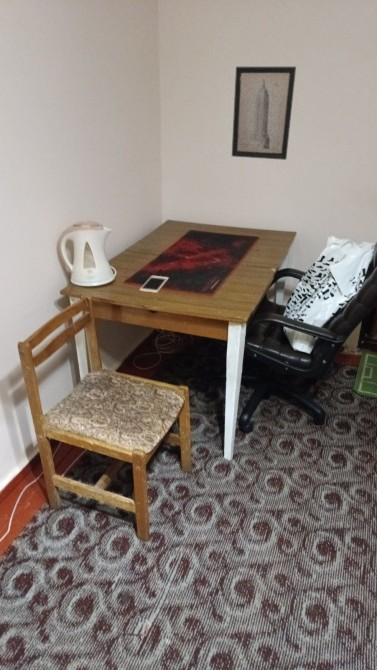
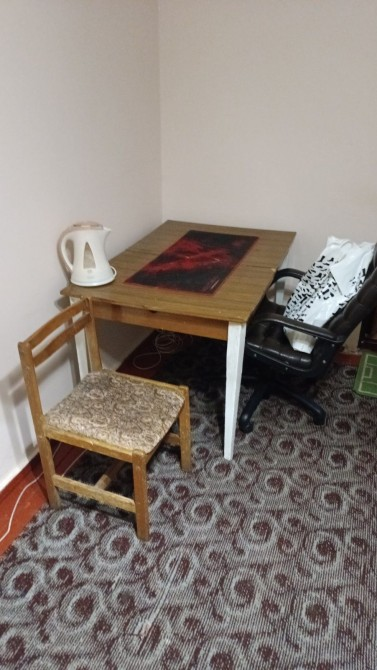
- cell phone [139,275,170,294]
- wall art [231,66,297,161]
